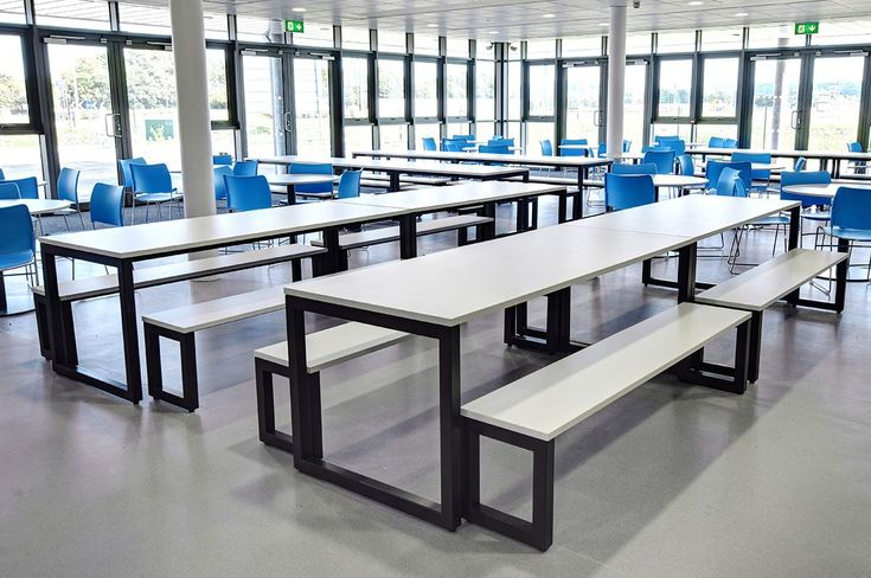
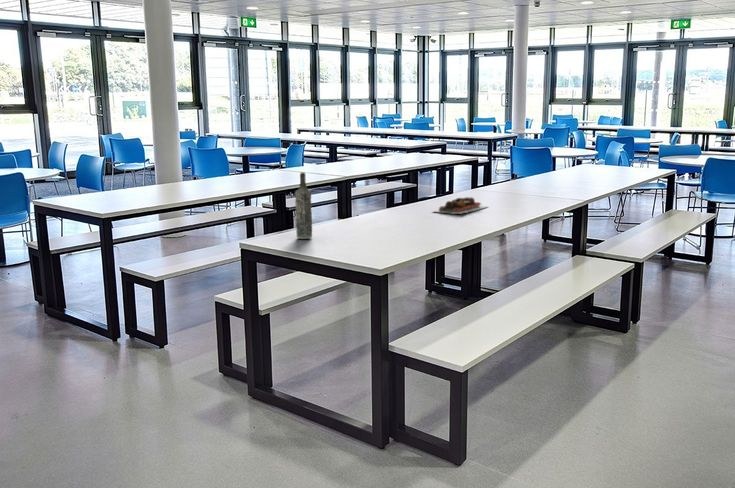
+ food tray [433,196,489,215]
+ bottle [294,171,313,240]
